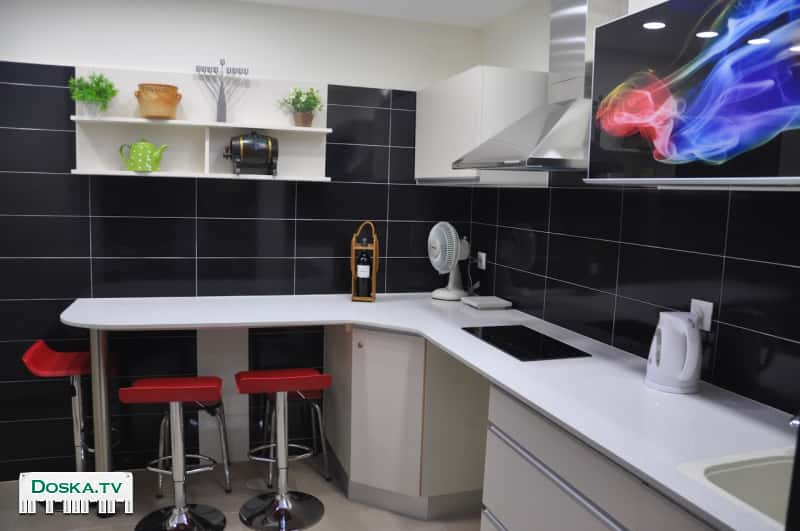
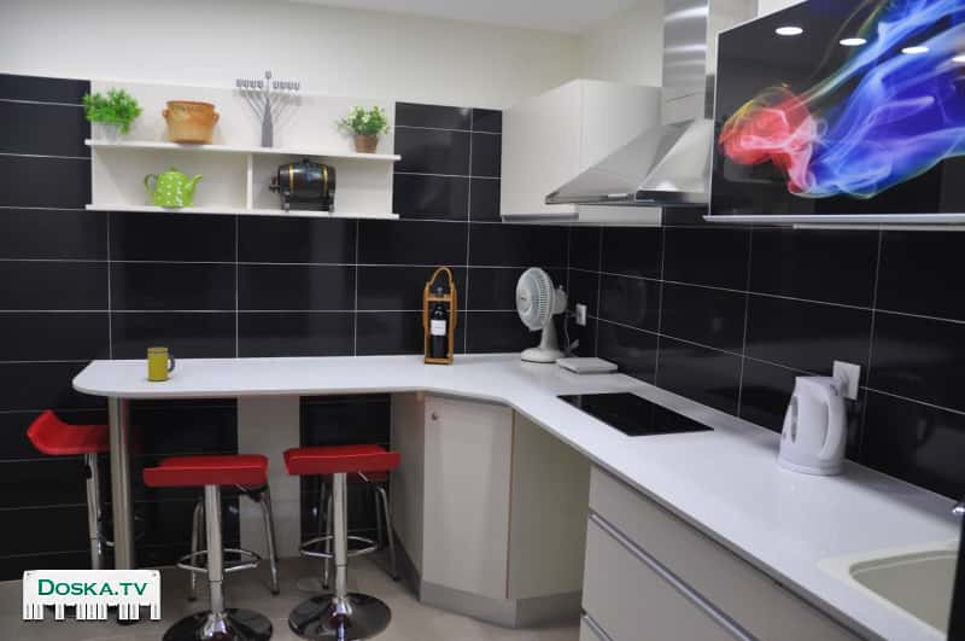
+ mug [147,346,176,381]
